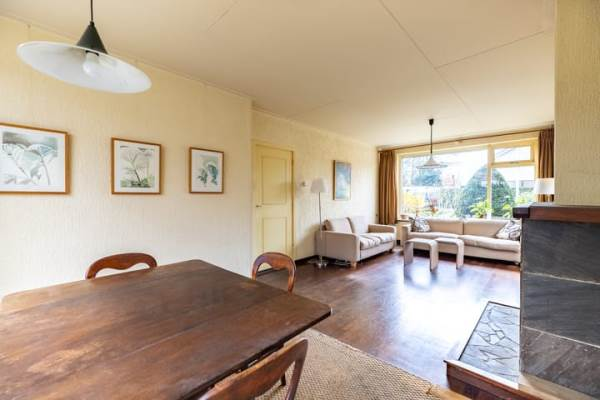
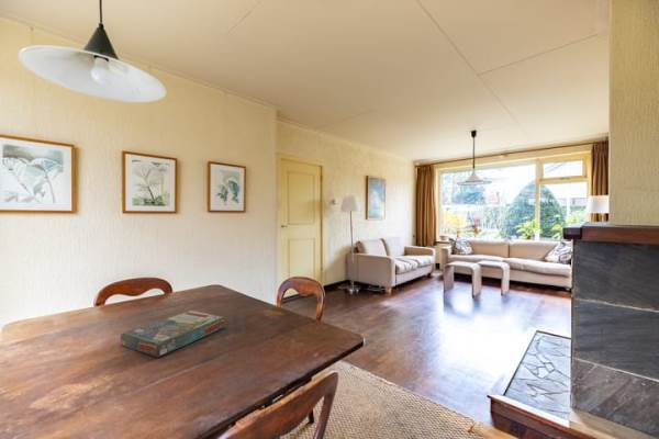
+ board game [120,309,227,358]
